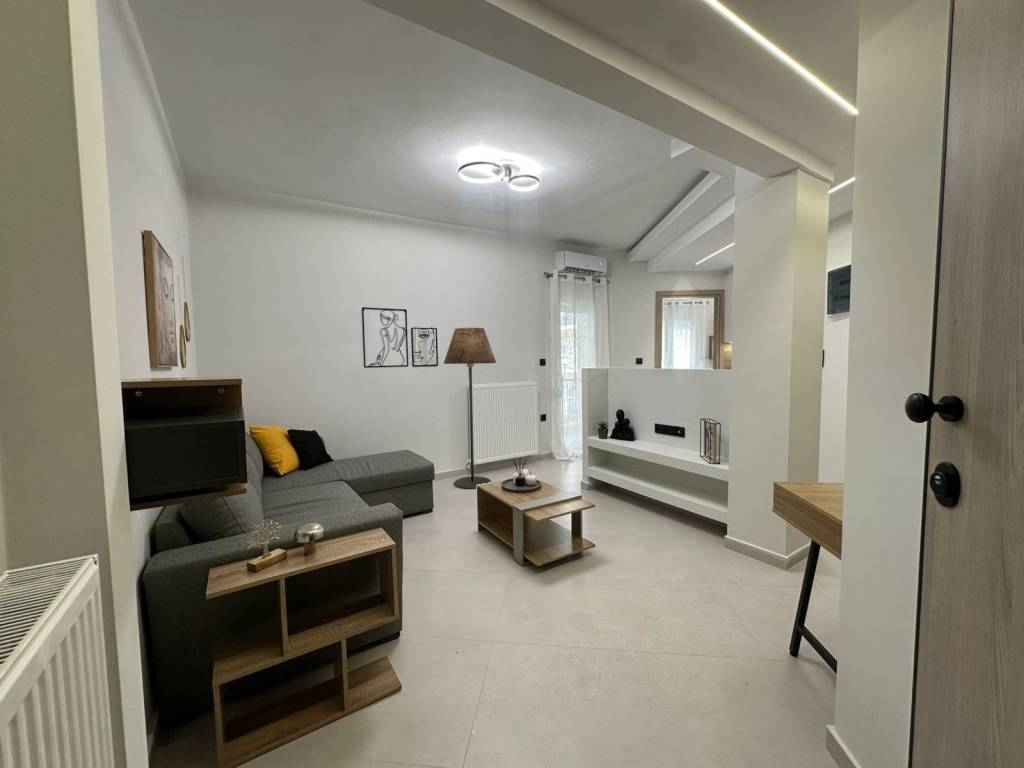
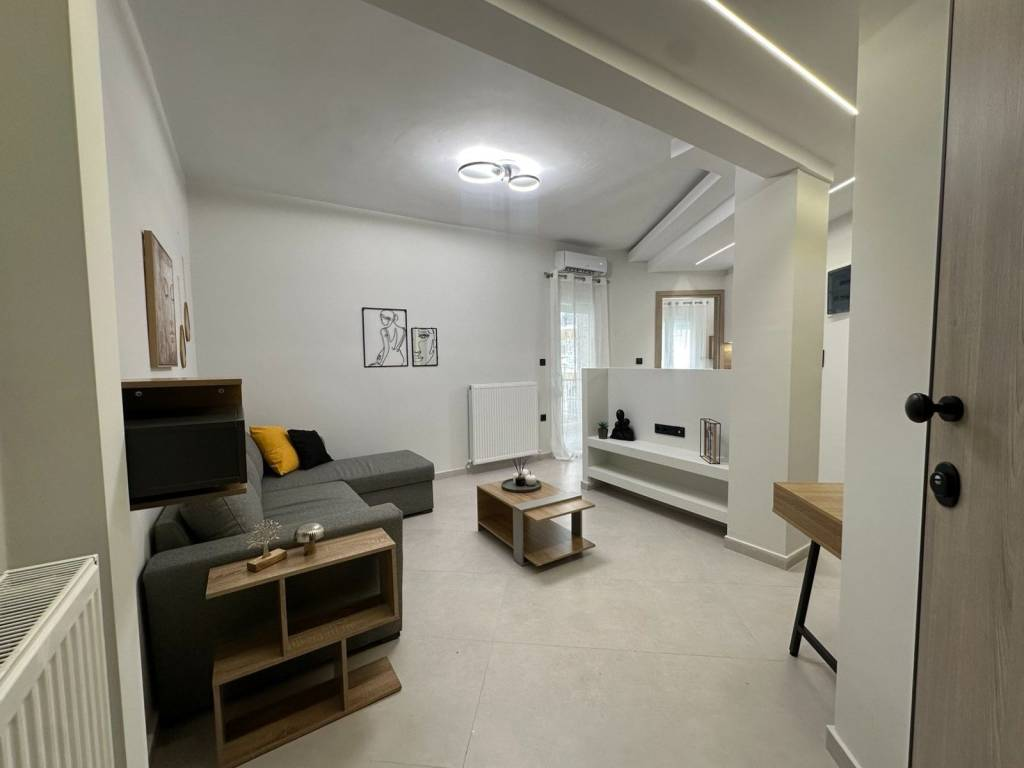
- floor lamp [443,327,497,490]
